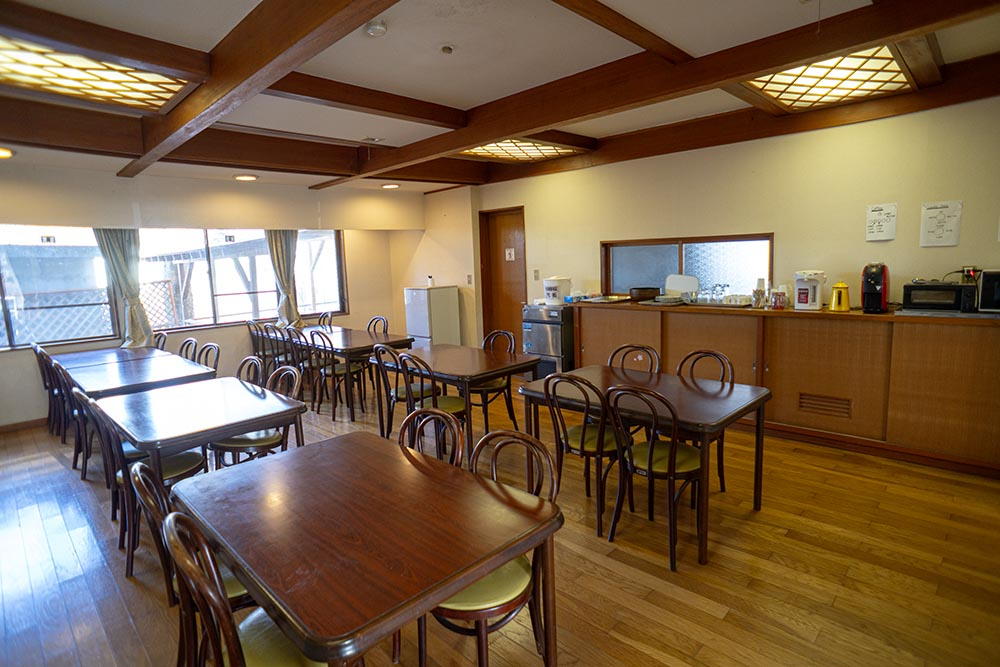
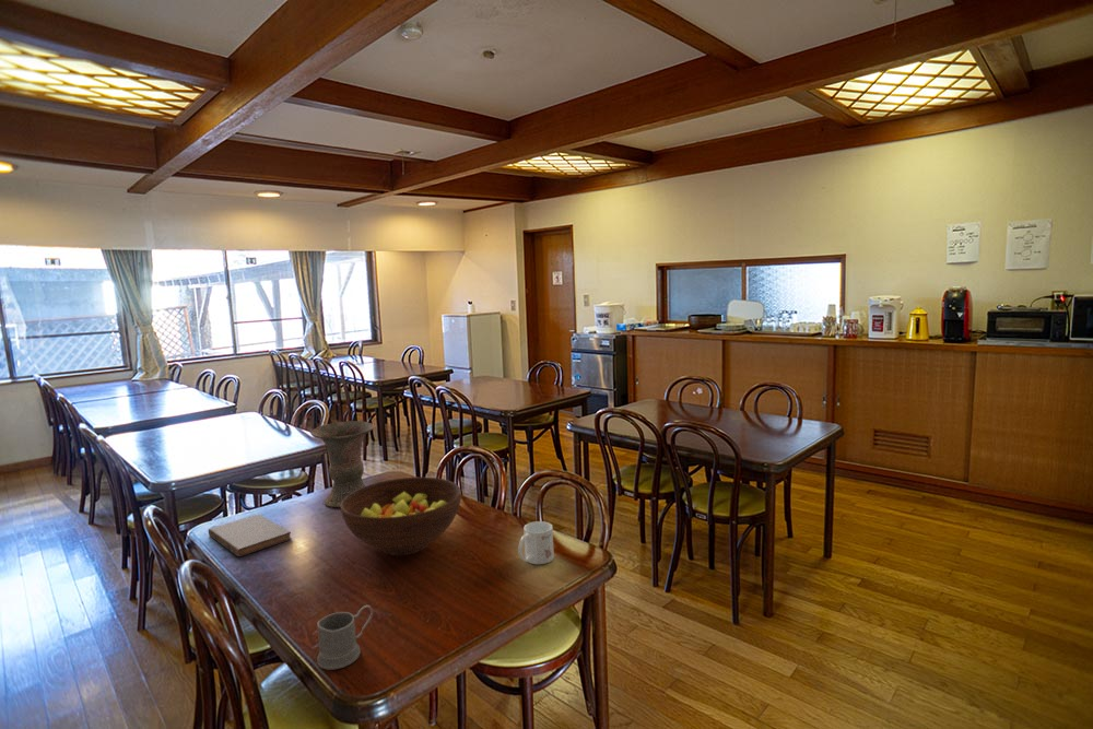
+ vase [310,420,375,508]
+ mug [517,520,555,565]
+ book [208,513,293,557]
+ mug [316,604,374,671]
+ fruit bowl [340,477,462,556]
